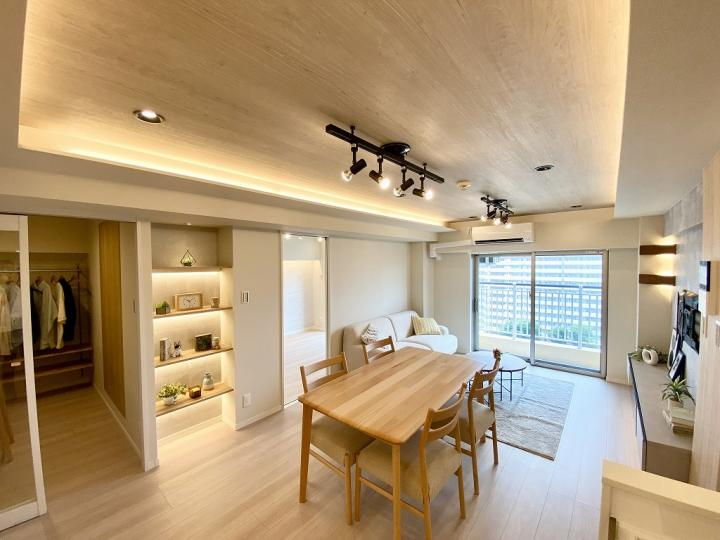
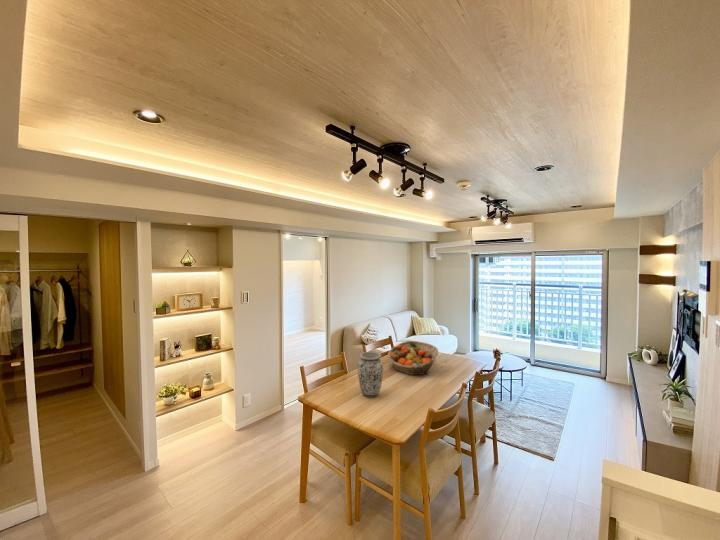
+ fruit basket [387,340,439,376]
+ vase [357,351,384,398]
